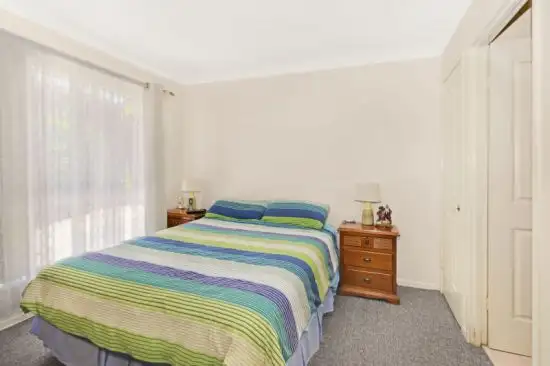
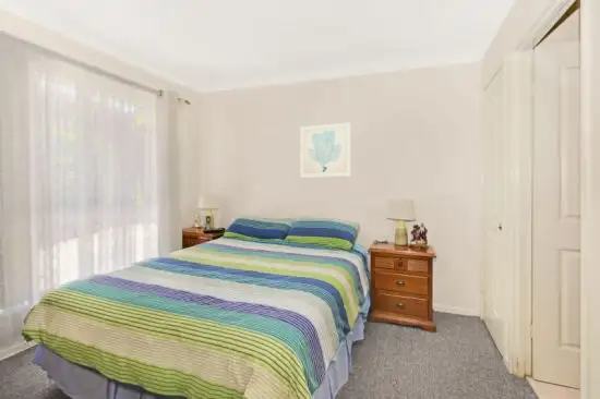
+ wall art [299,122,351,179]
